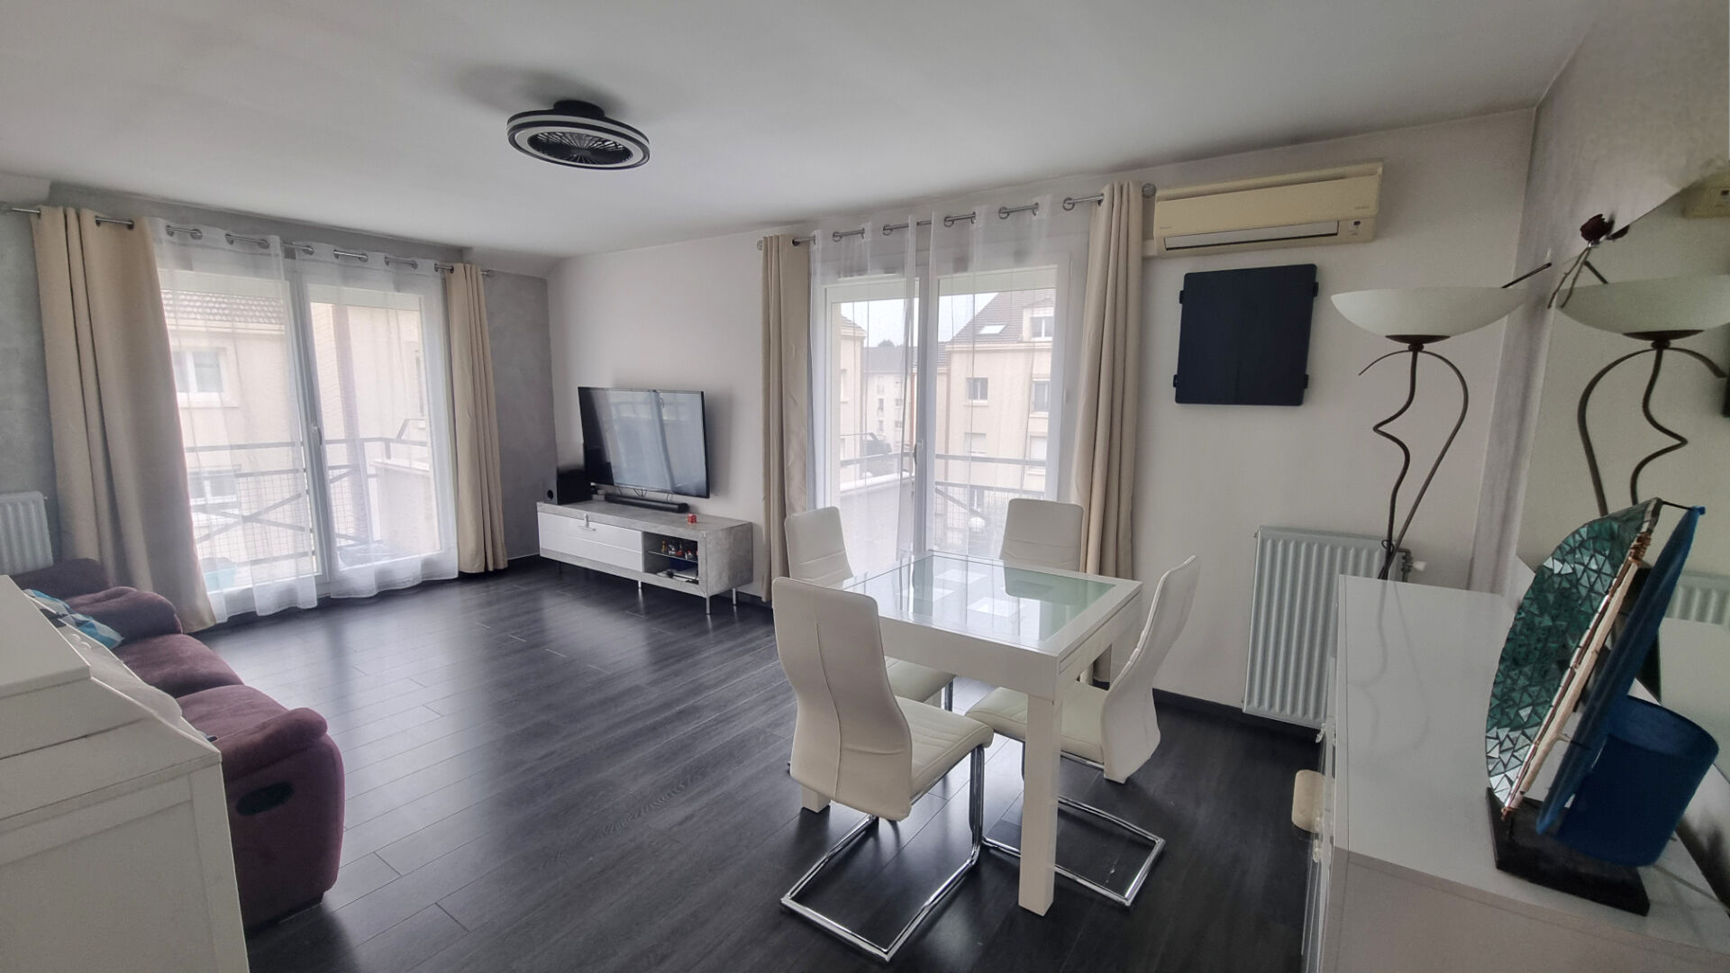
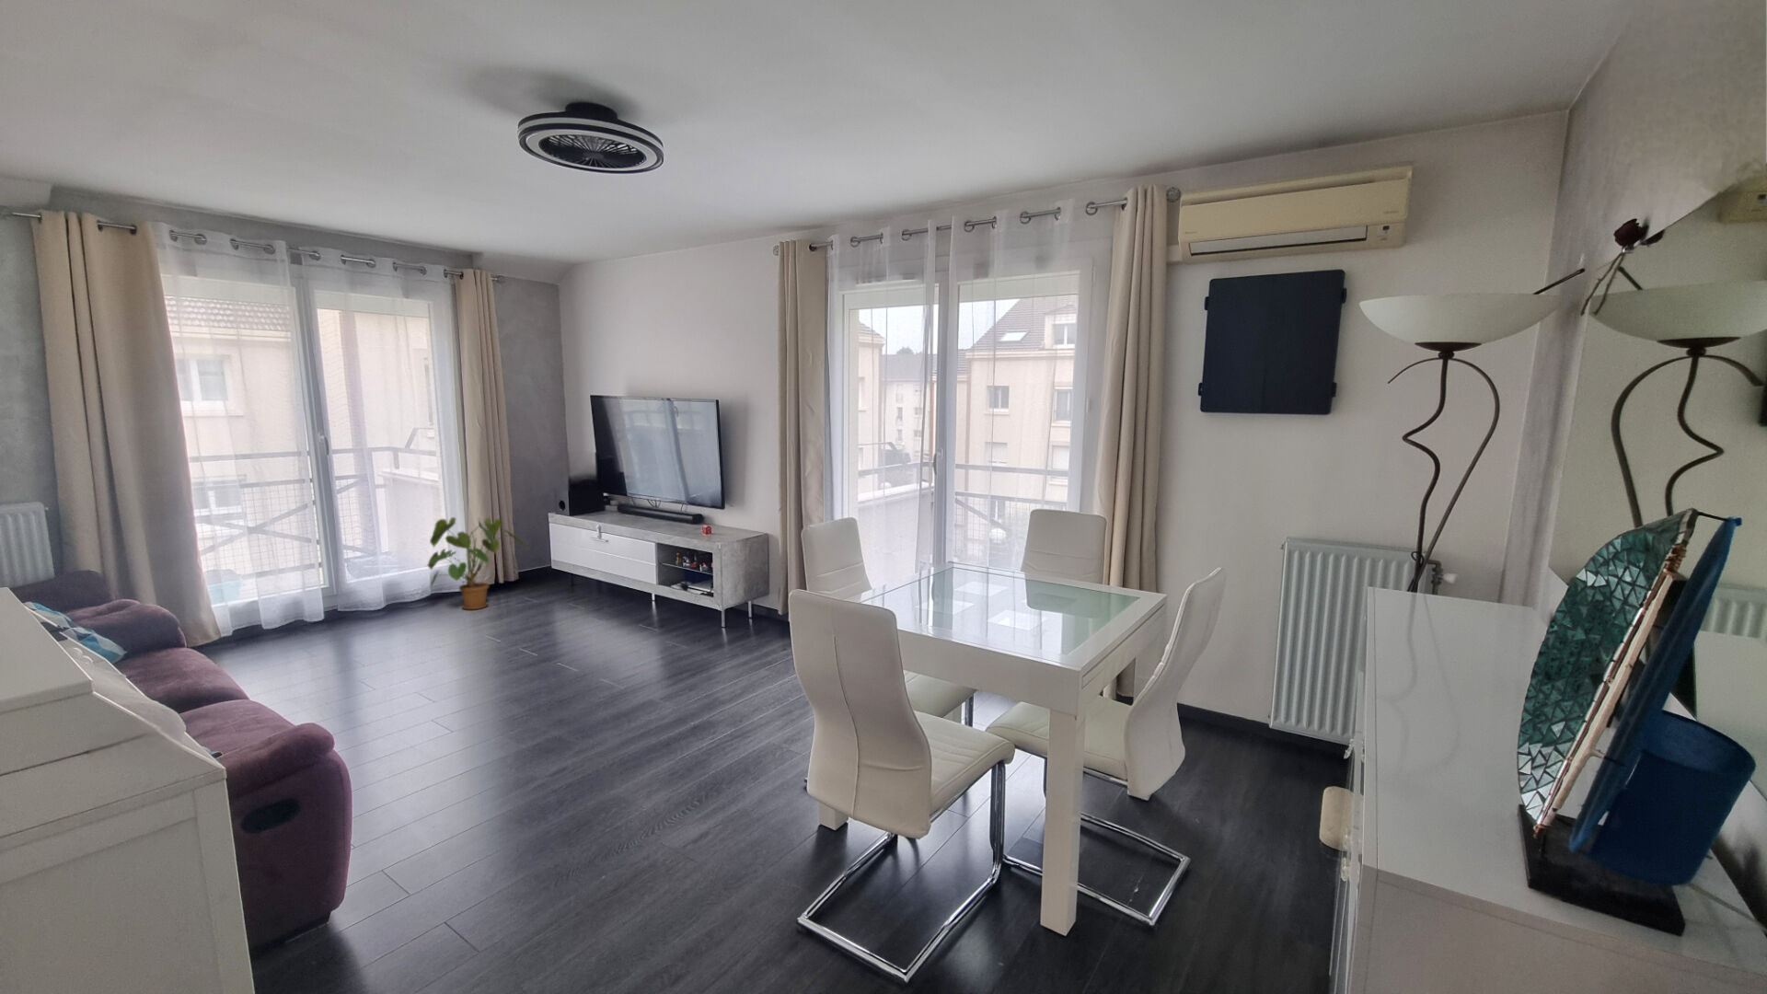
+ house plant [425,516,532,612]
